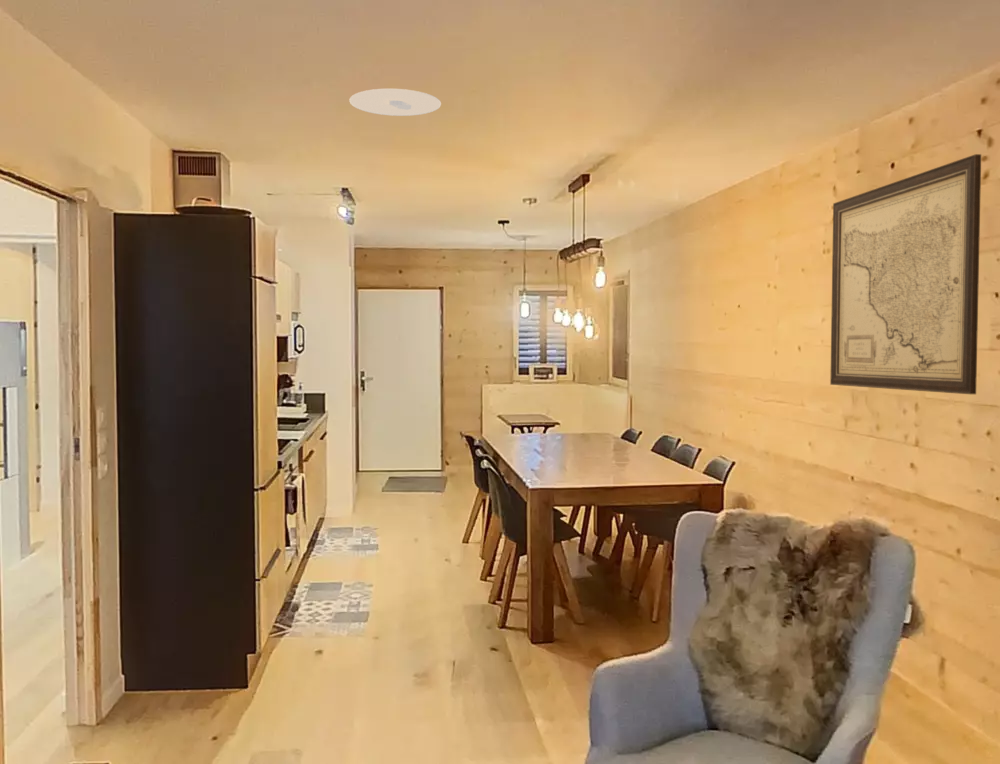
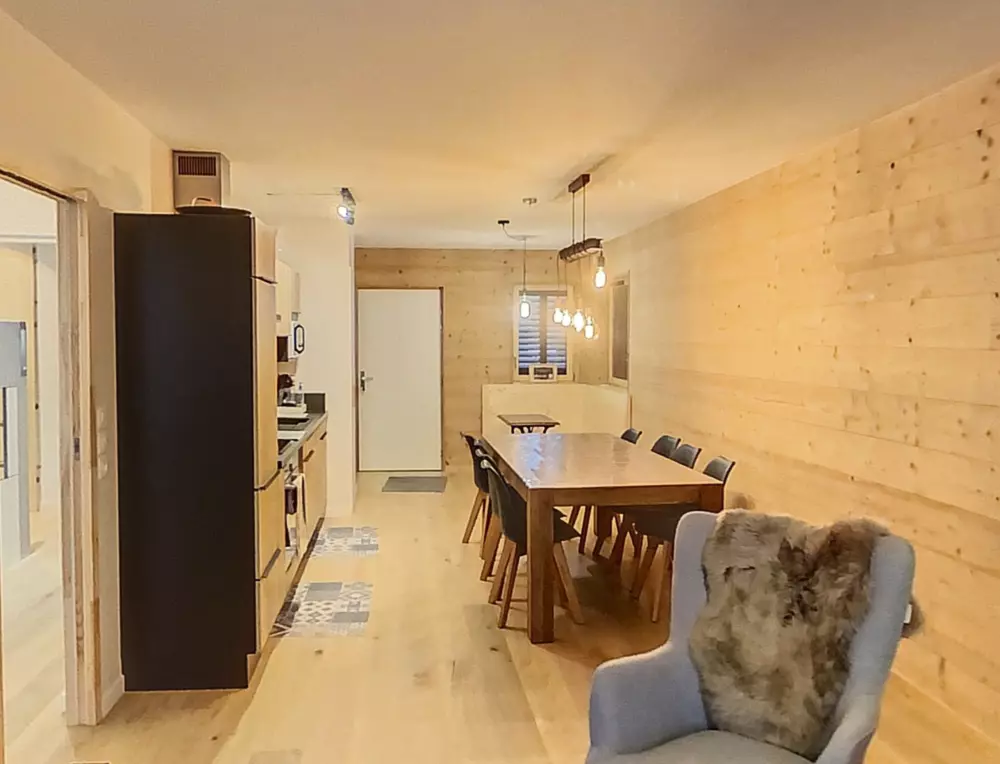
- wall art [829,153,982,395]
- recessed light [348,88,442,117]
